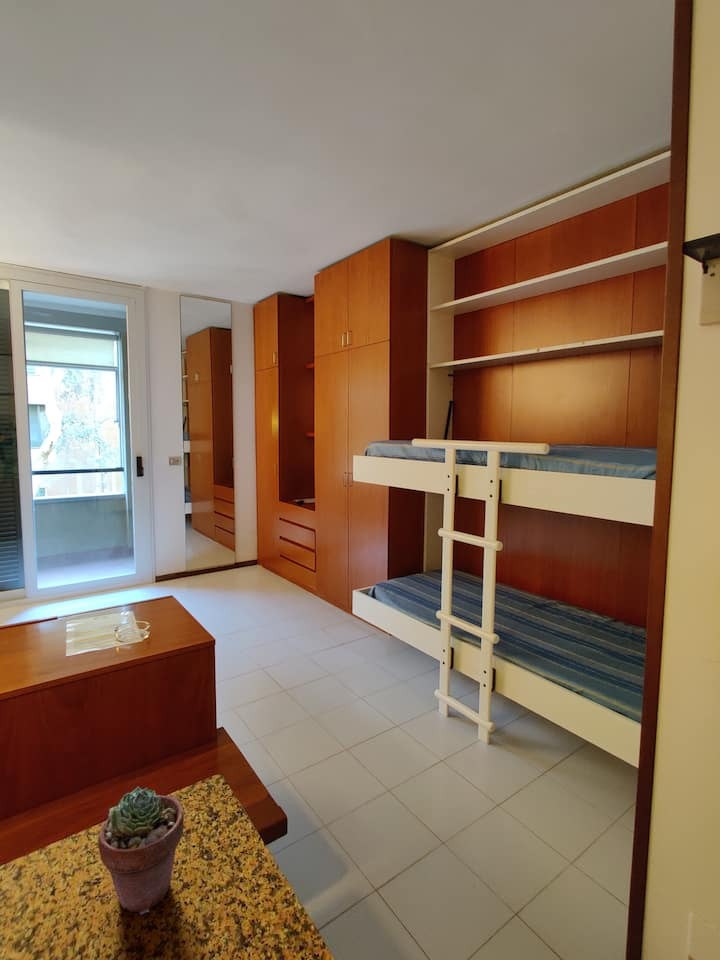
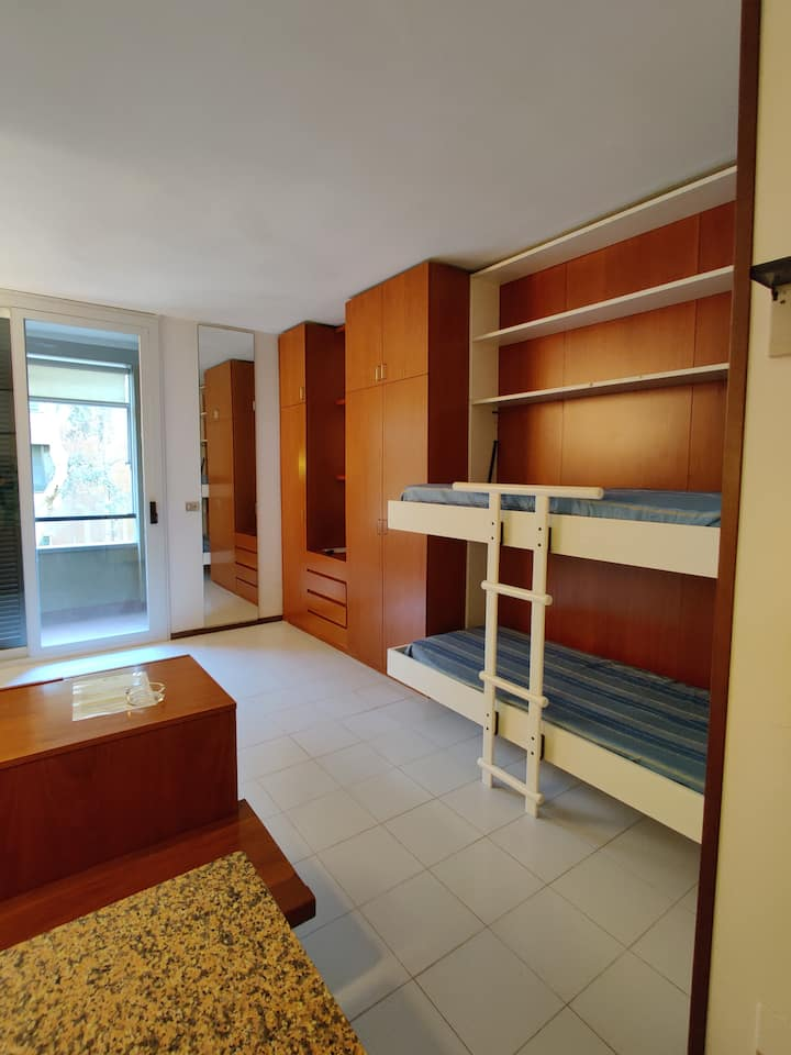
- potted succulent [98,786,185,916]
